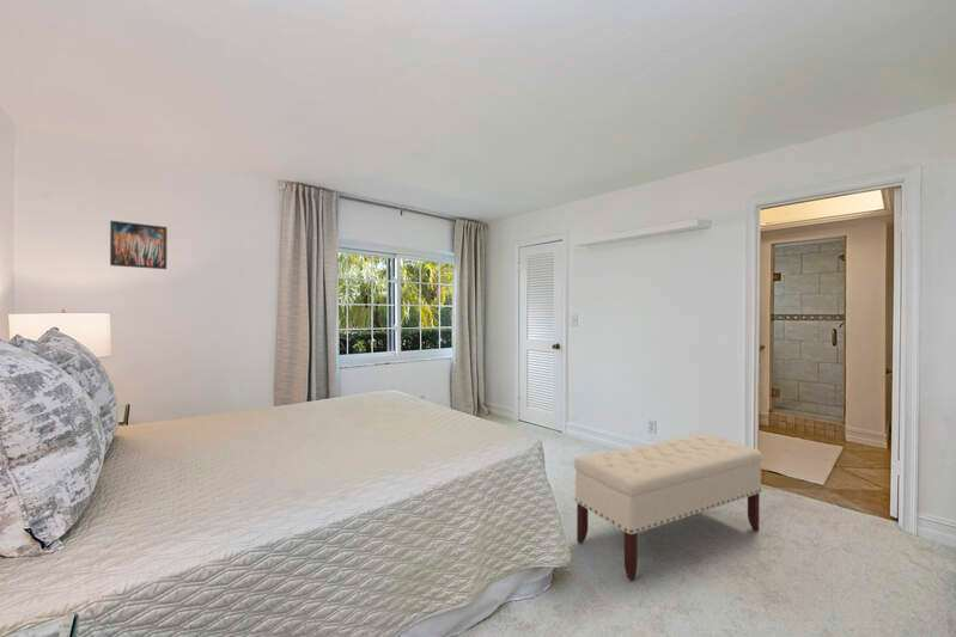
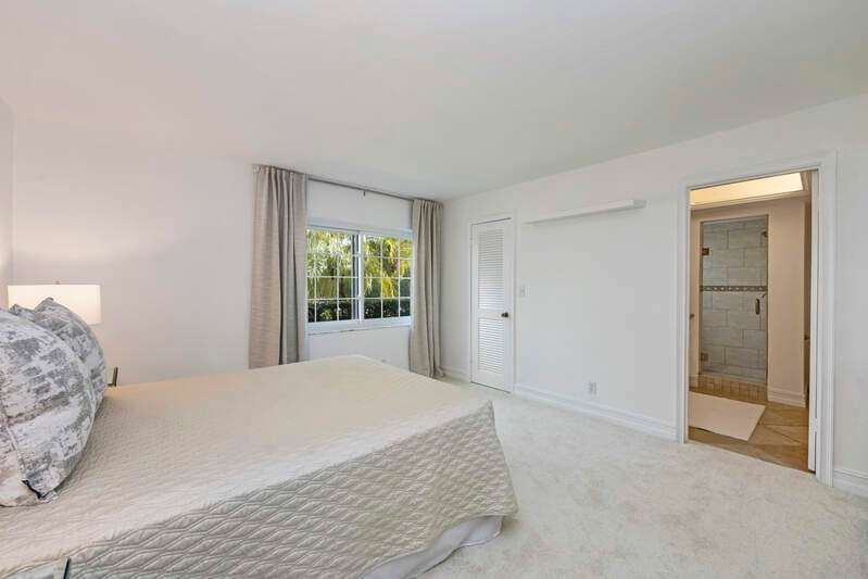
- bench [573,434,763,582]
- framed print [109,220,168,270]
